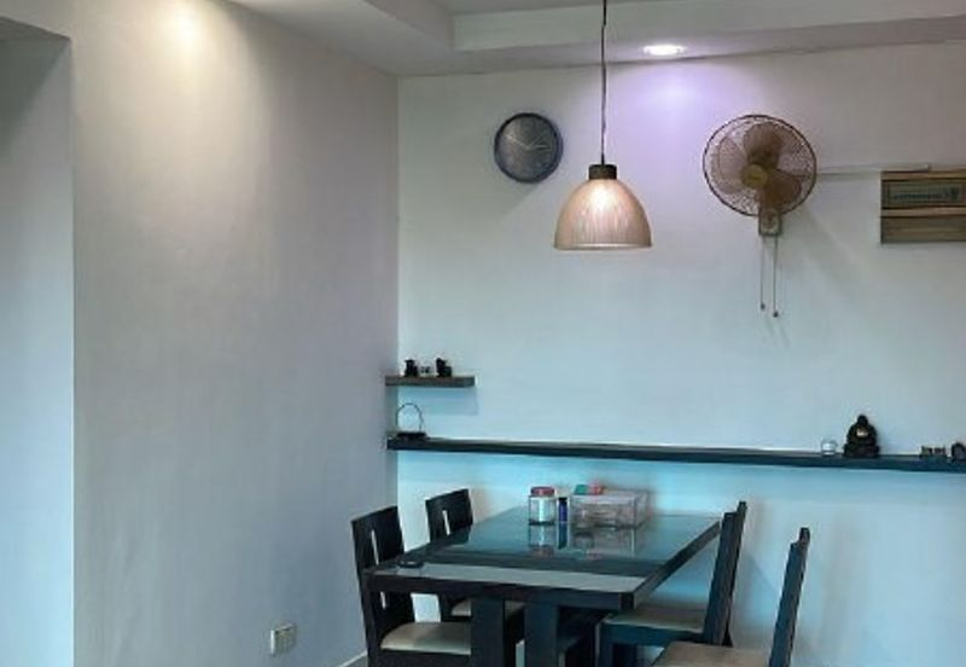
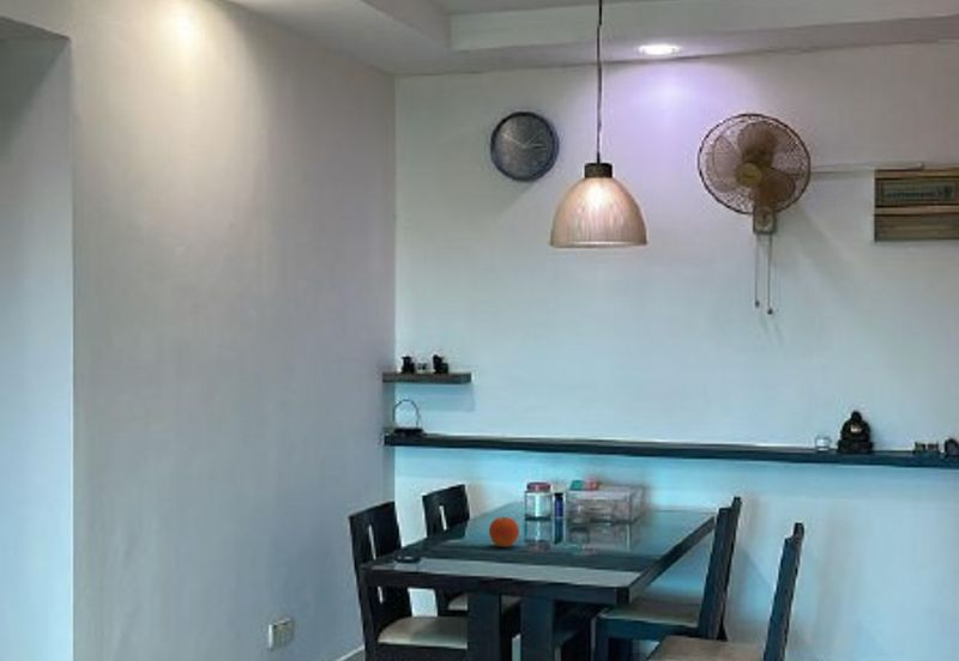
+ fruit [488,516,520,548]
